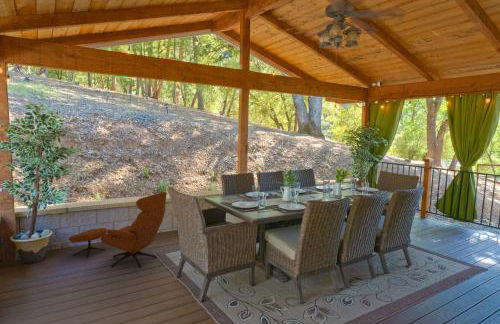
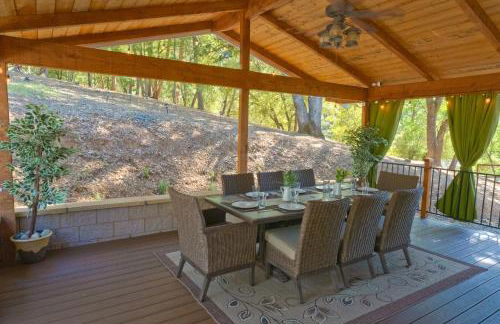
- lounge chair [68,191,168,269]
